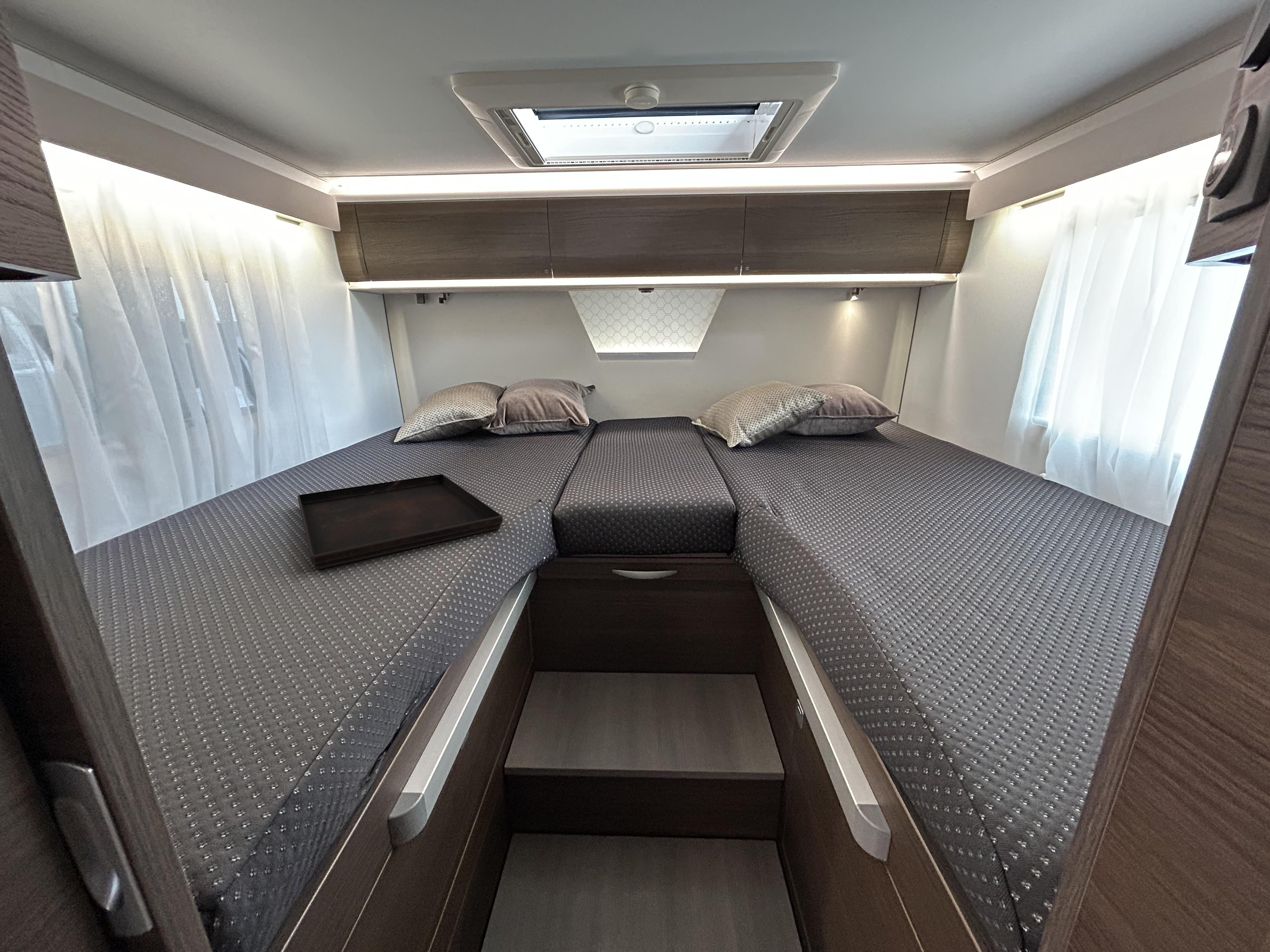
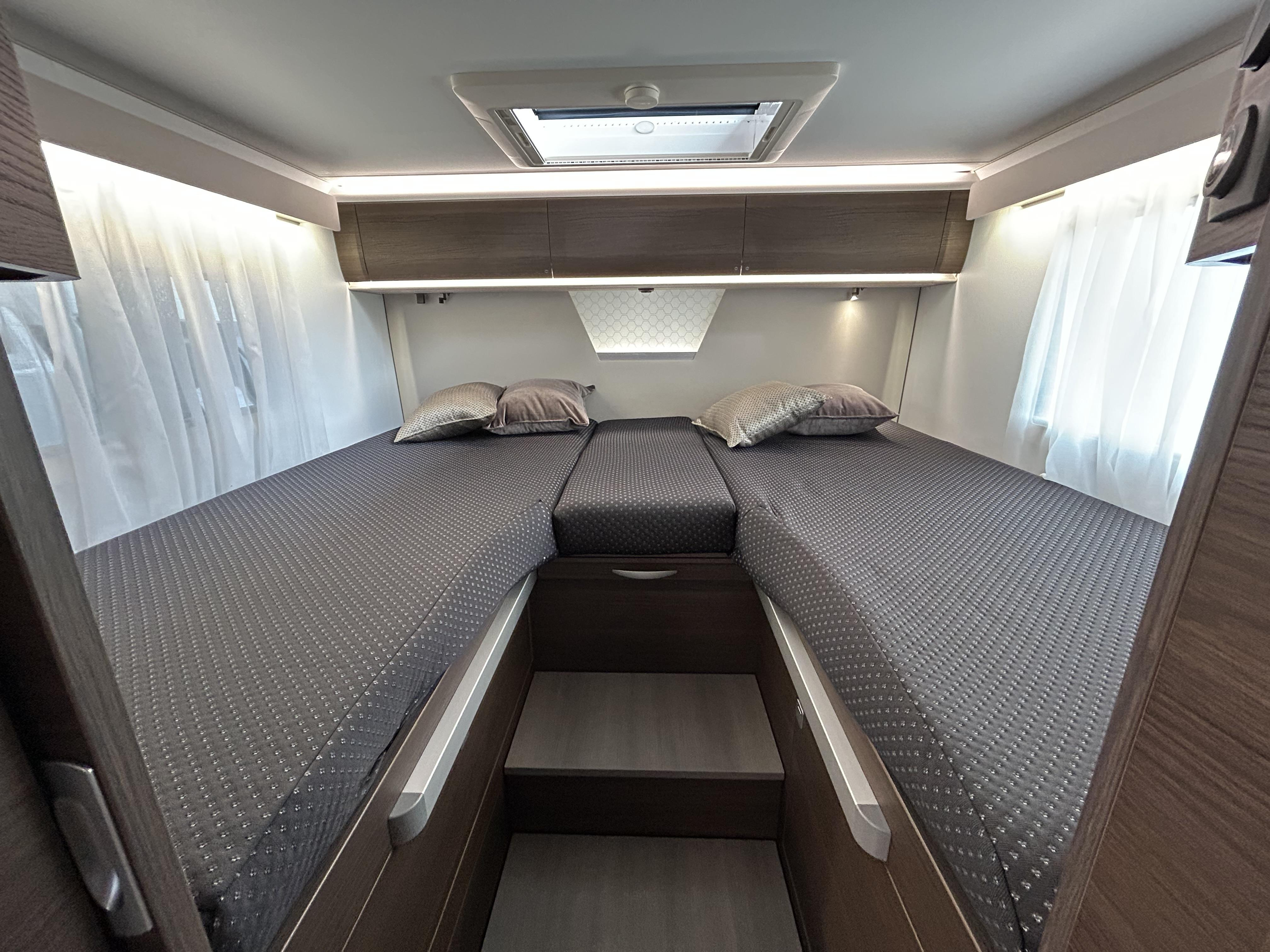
- serving tray [297,474,503,569]
